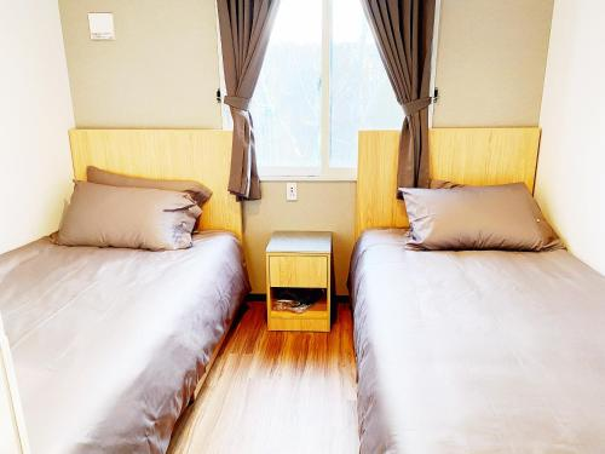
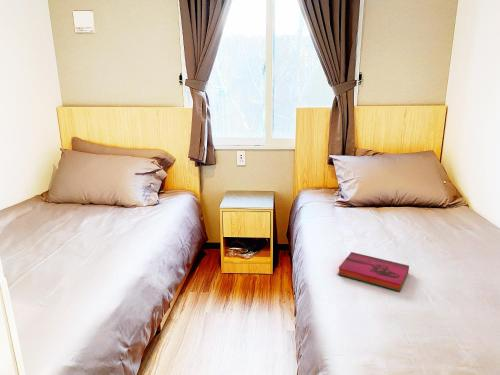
+ hardback book [337,251,410,292]
